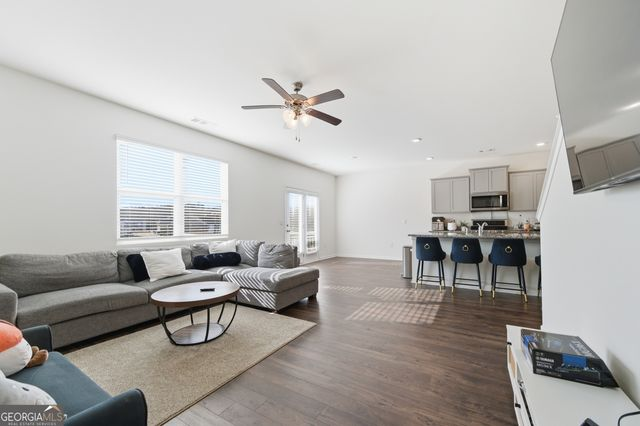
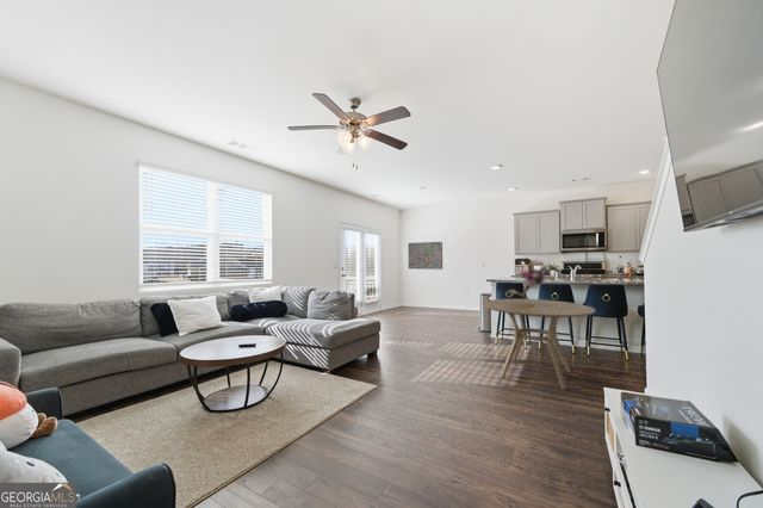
+ dining table [482,298,596,390]
+ bouquet [505,264,550,304]
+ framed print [408,241,443,271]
